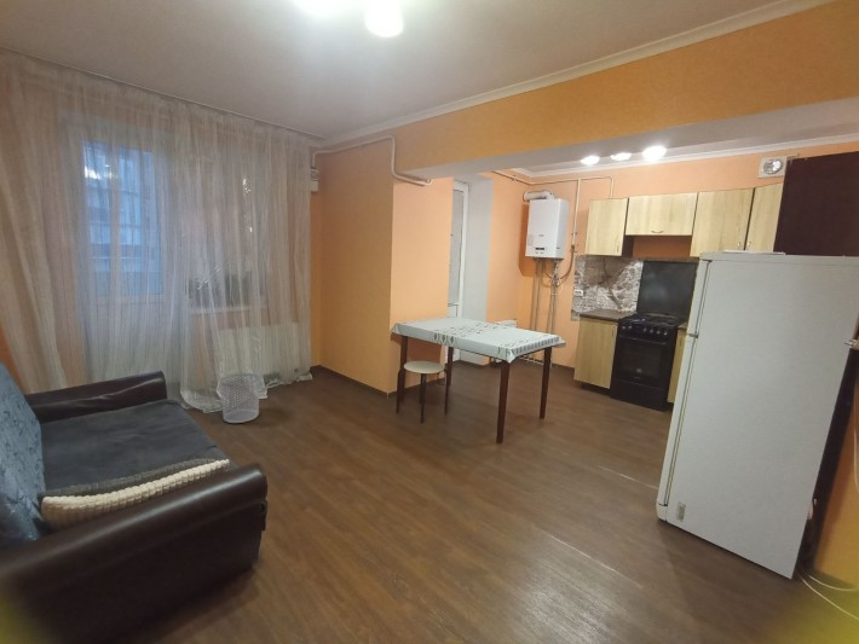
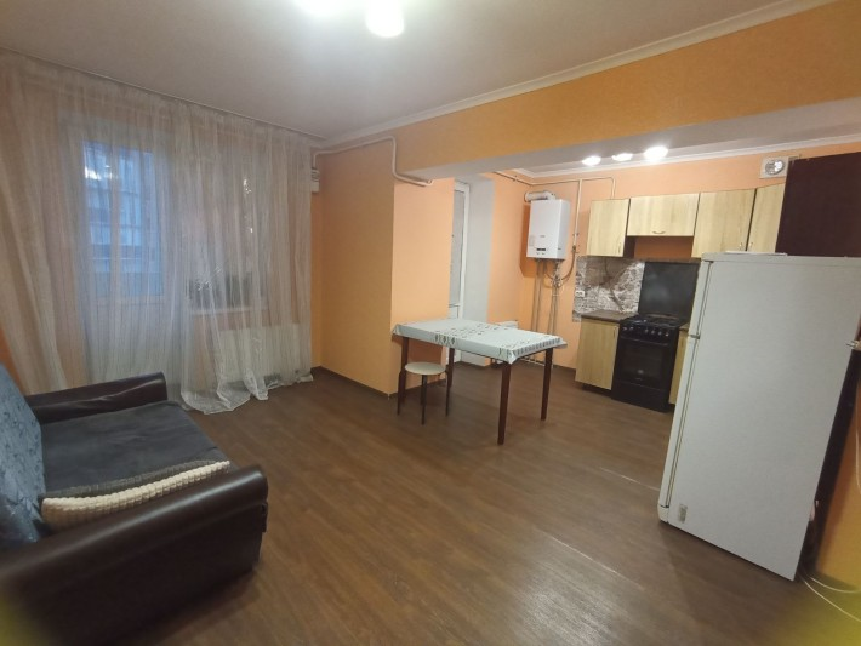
- waste bin [219,372,260,424]
